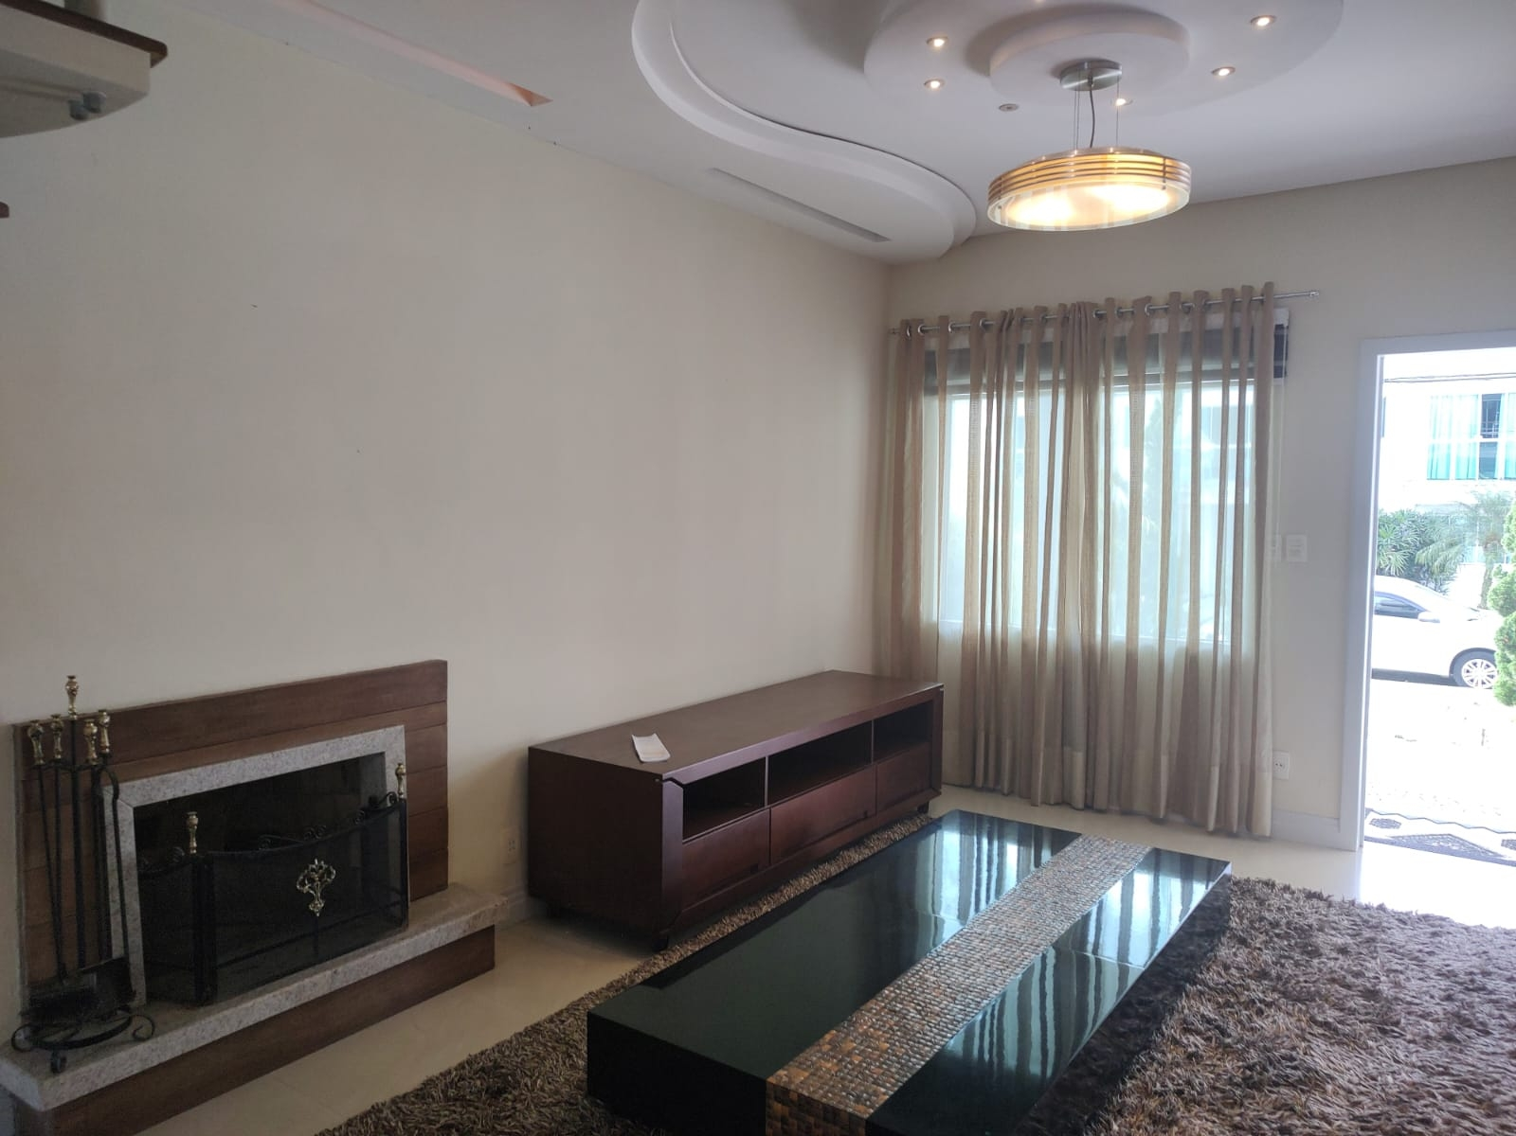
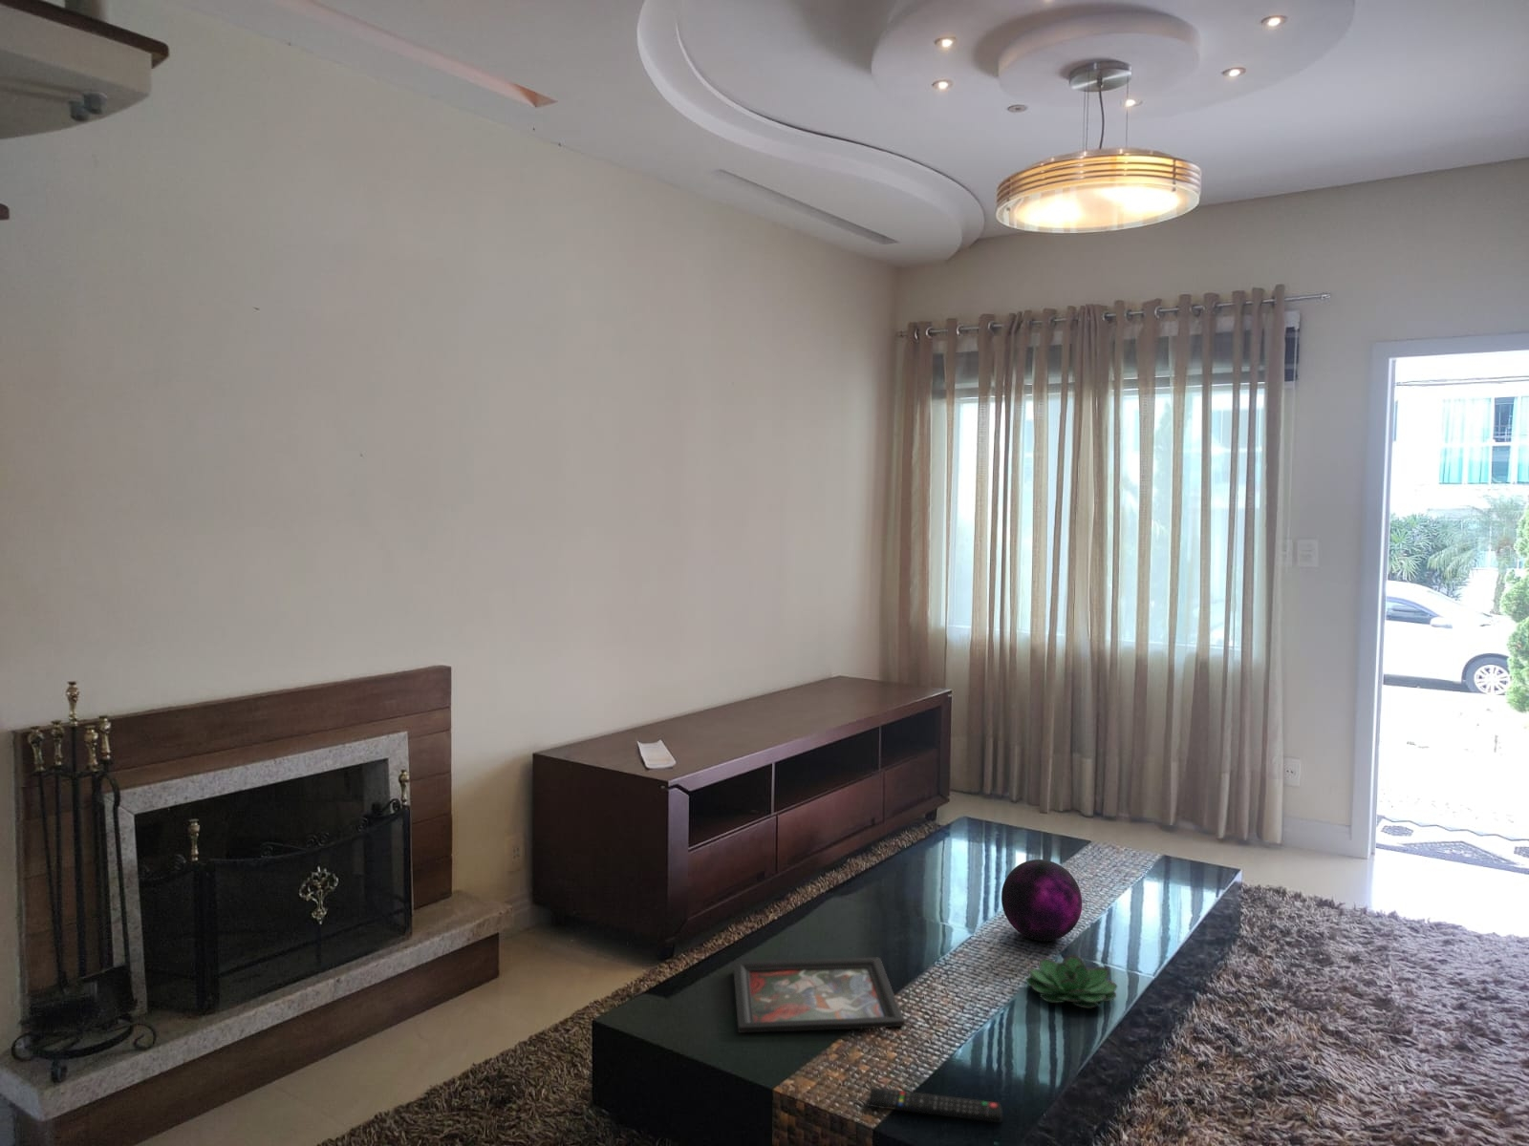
+ succulent plant [1025,955,1118,1010]
+ remote control [867,1087,1003,1124]
+ decorative tray [732,957,905,1033]
+ decorative orb [1000,858,1082,943]
